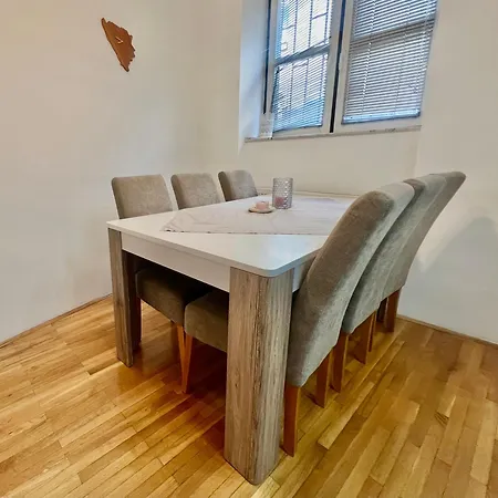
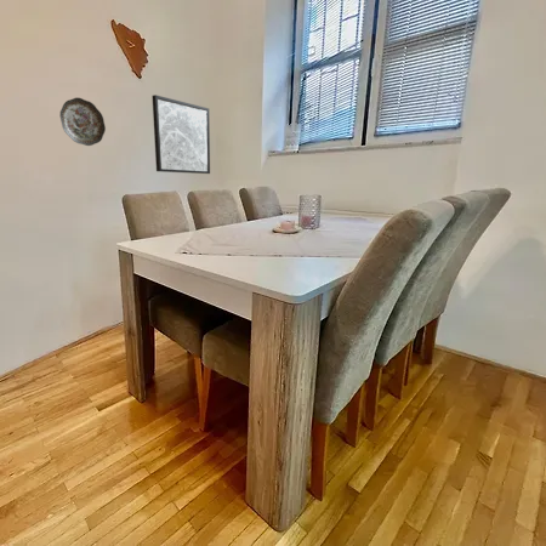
+ decorative plate [58,97,107,147]
+ wall art [152,93,211,175]
